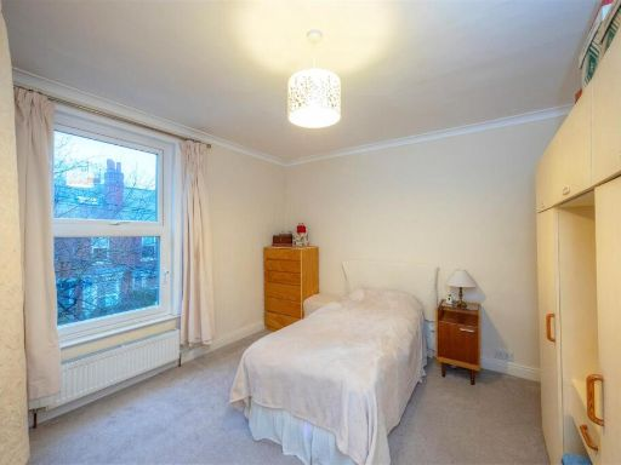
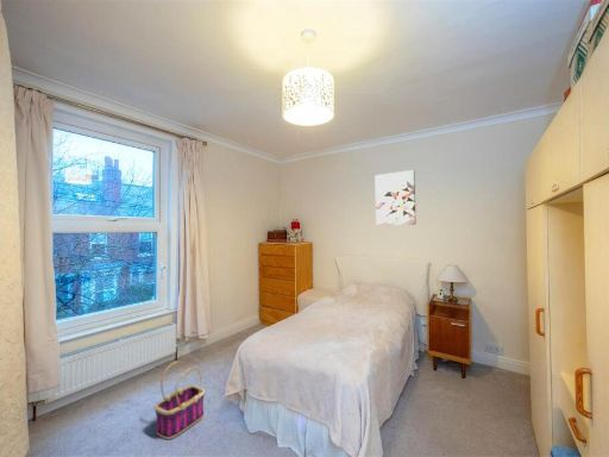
+ wall art [375,169,416,226]
+ basket [153,361,206,440]
